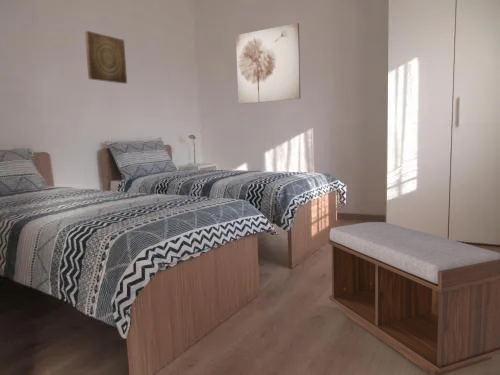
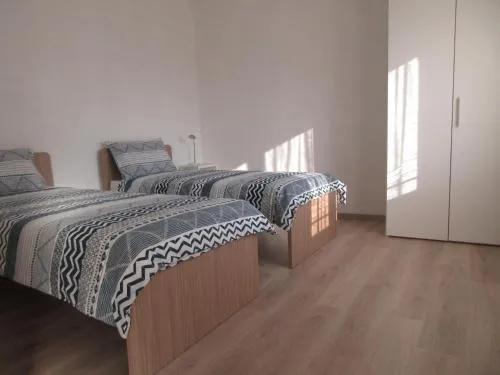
- wall art [235,22,301,105]
- wall art [84,30,128,85]
- bench [328,221,500,375]
